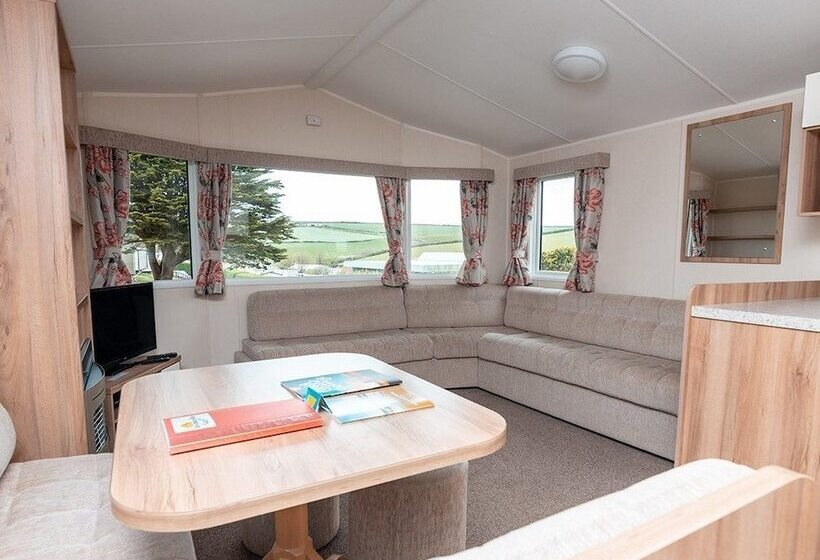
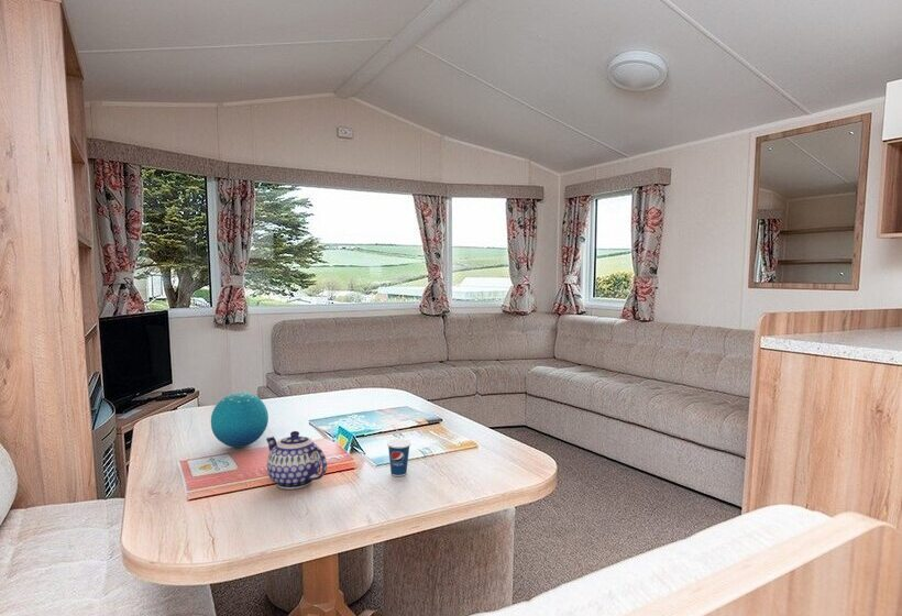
+ decorative orb [210,392,270,448]
+ teapot [265,430,328,491]
+ cup [386,424,411,477]
